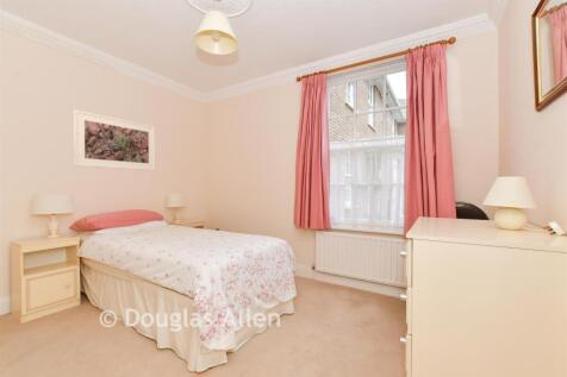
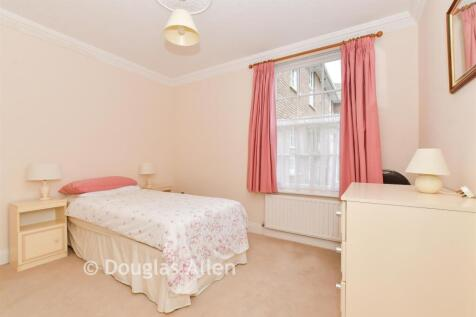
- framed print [73,108,157,171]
